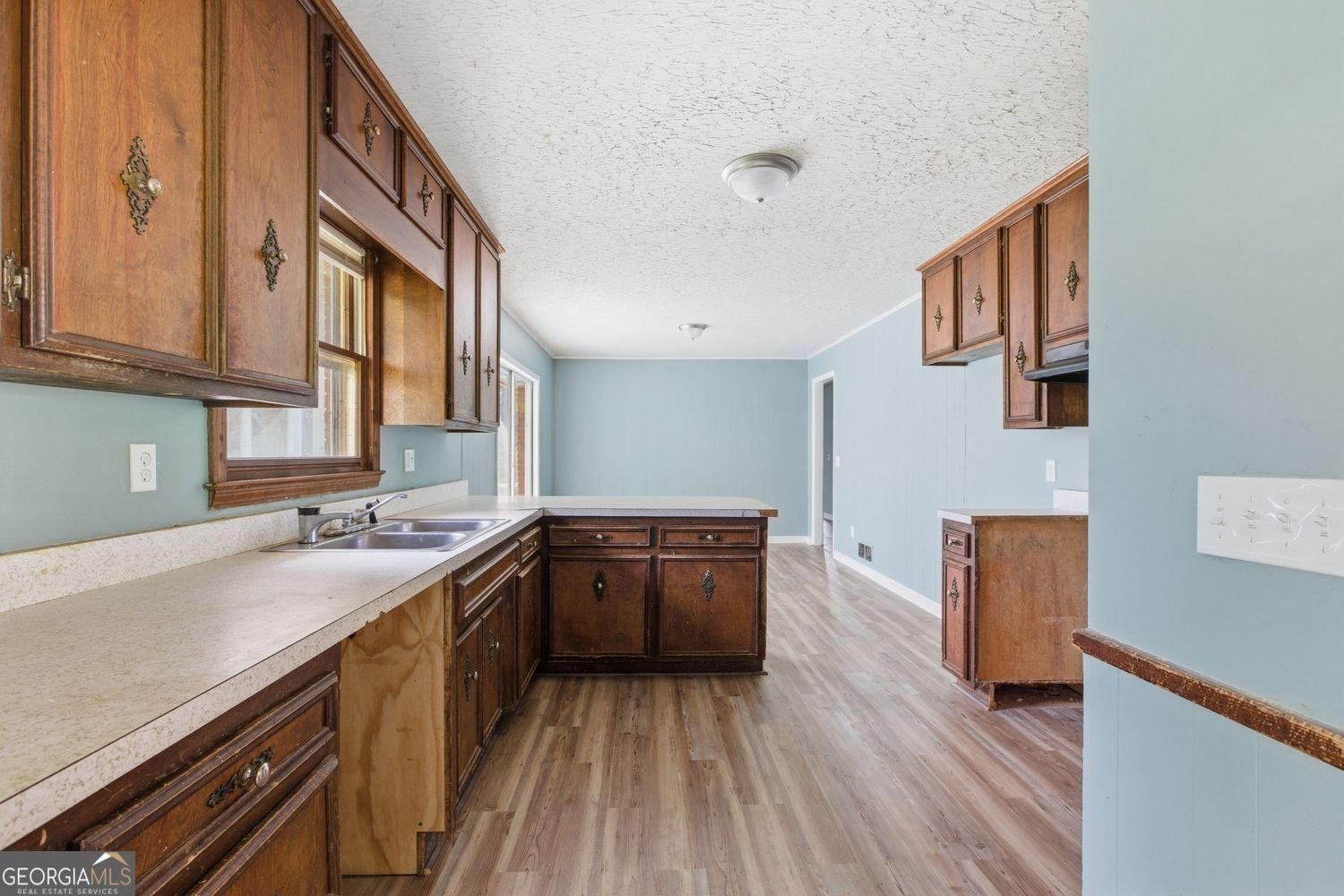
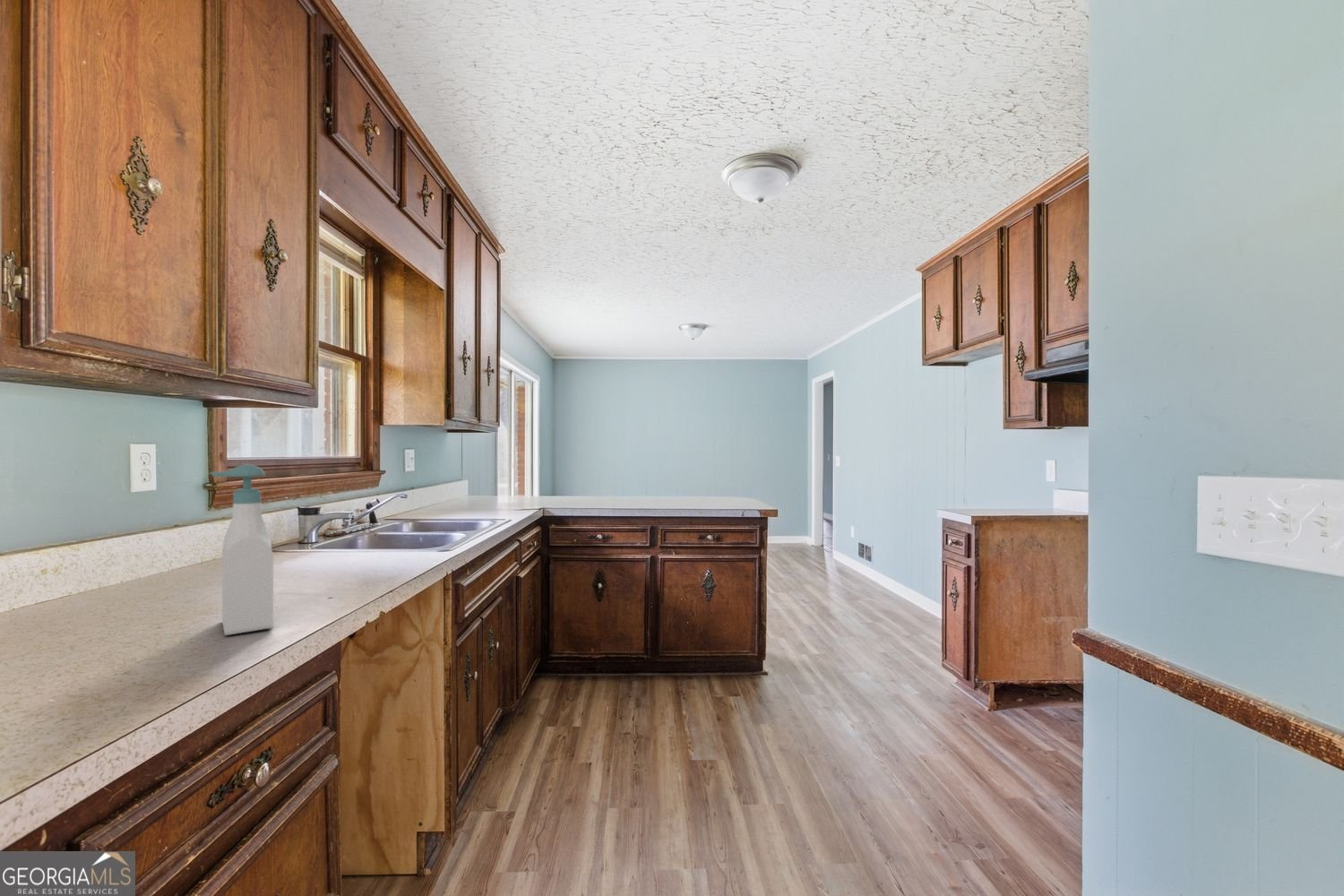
+ soap bottle [209,463,274,636]
